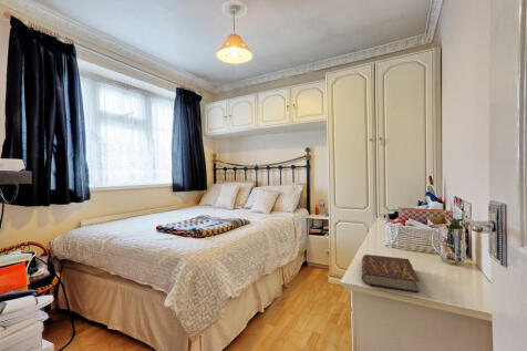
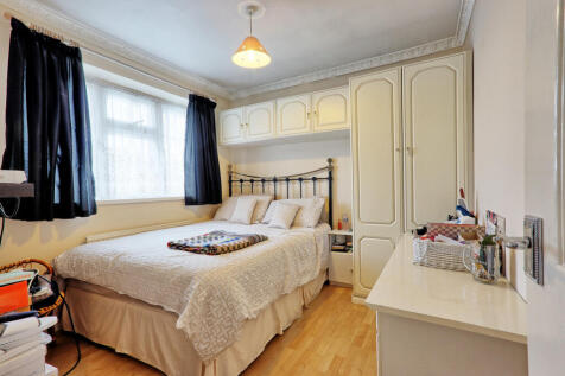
- book [361,254,421,293]
